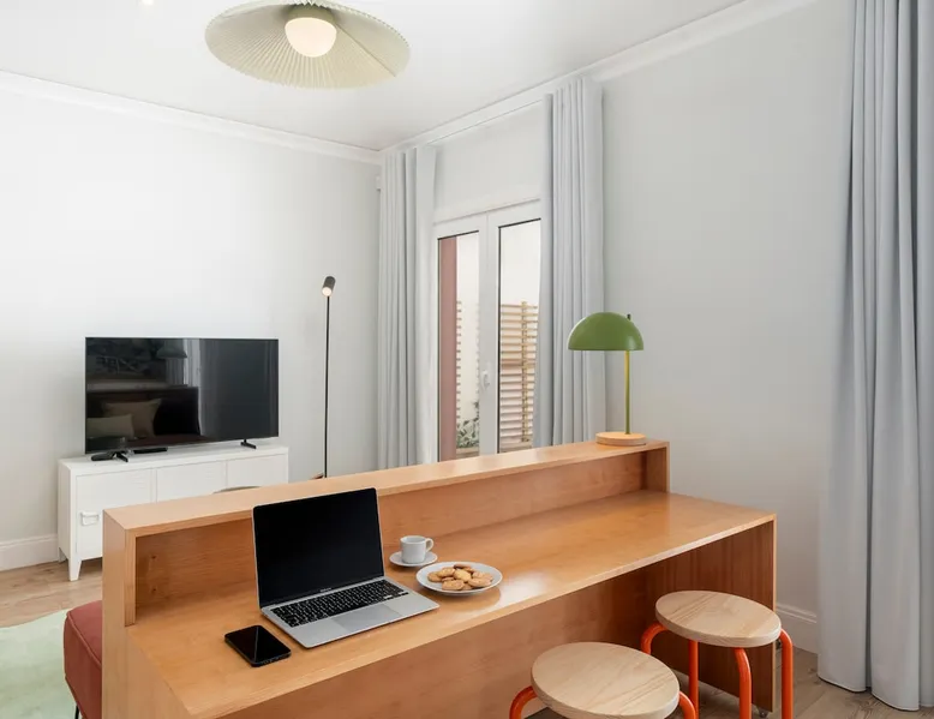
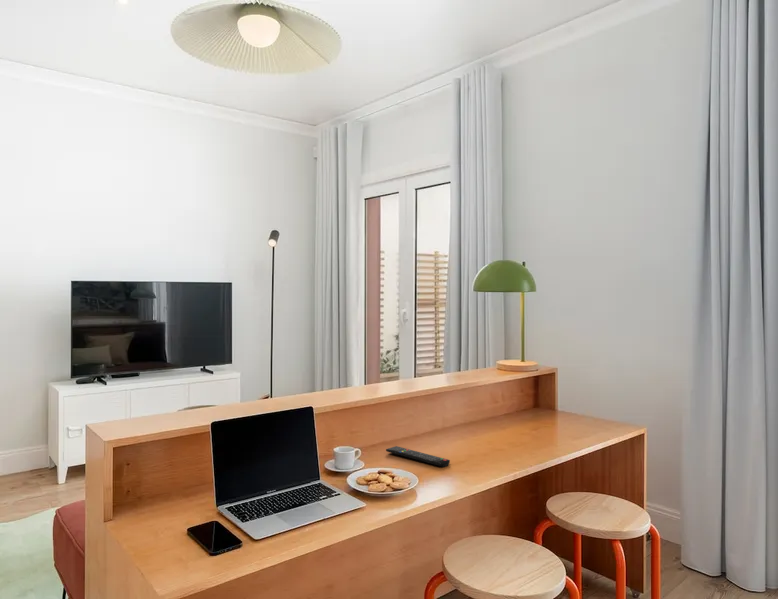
+ remote control [385,445,451,468]
